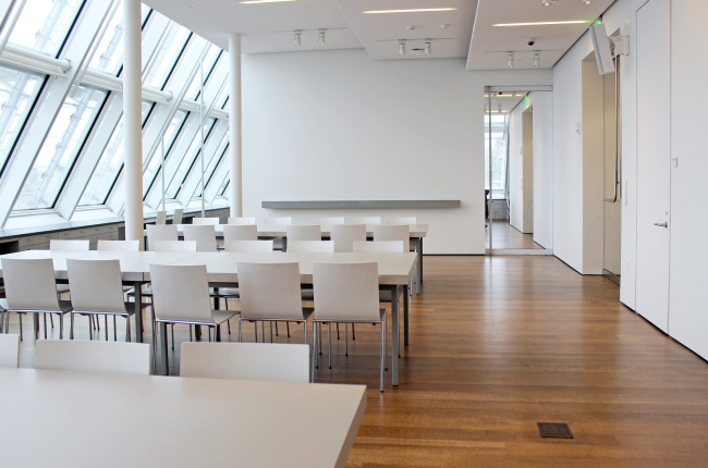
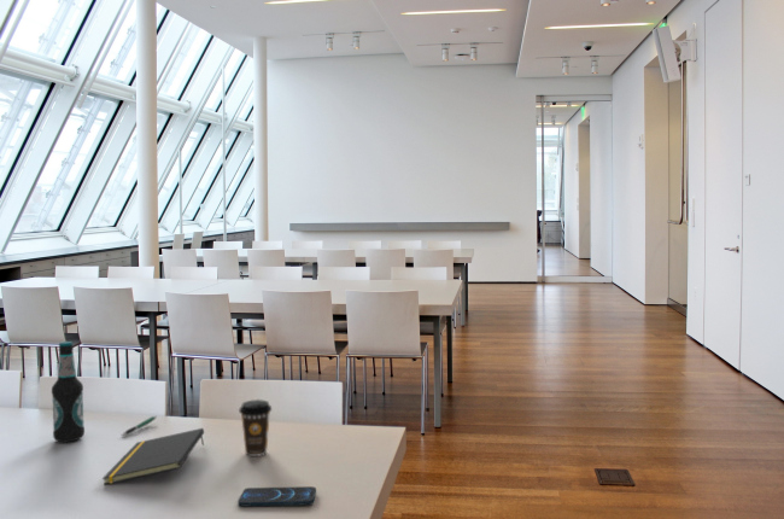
+ pen [121,415,158,437]
+ notepad [101,427,205,485]
+ bottle [51,340,86,443]
+ smartphone [238,485,317,507]
+ coffee cup [238,398,273,457]
